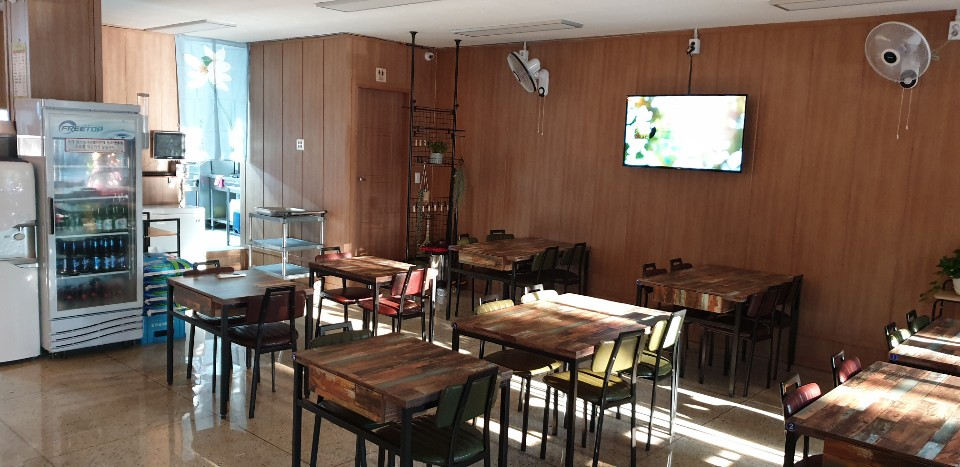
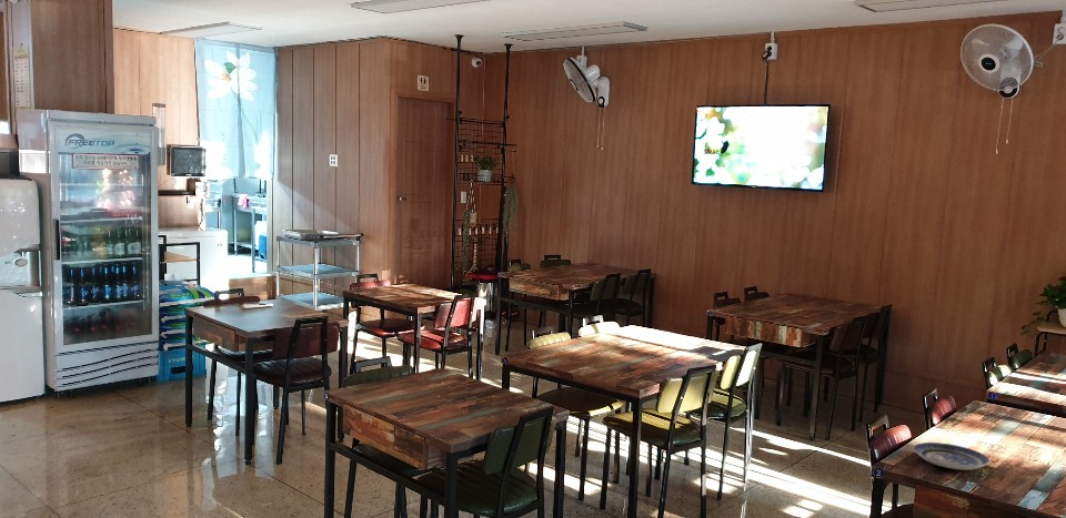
+ plate [913,441,990,471]
